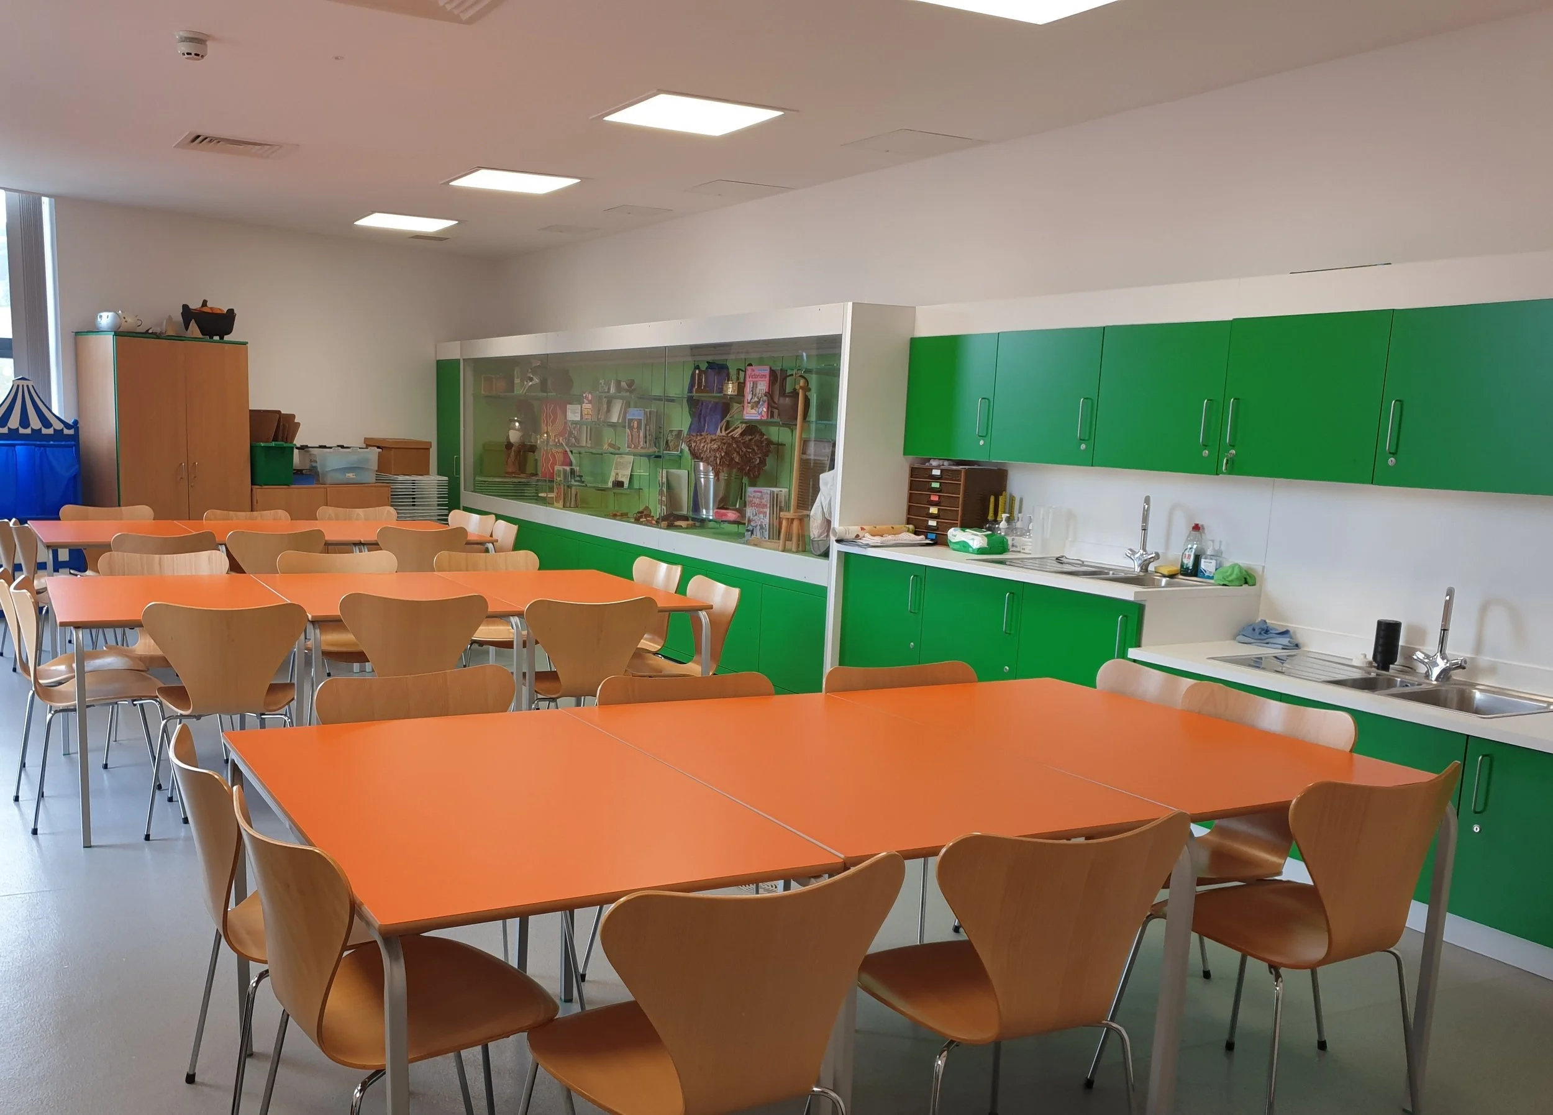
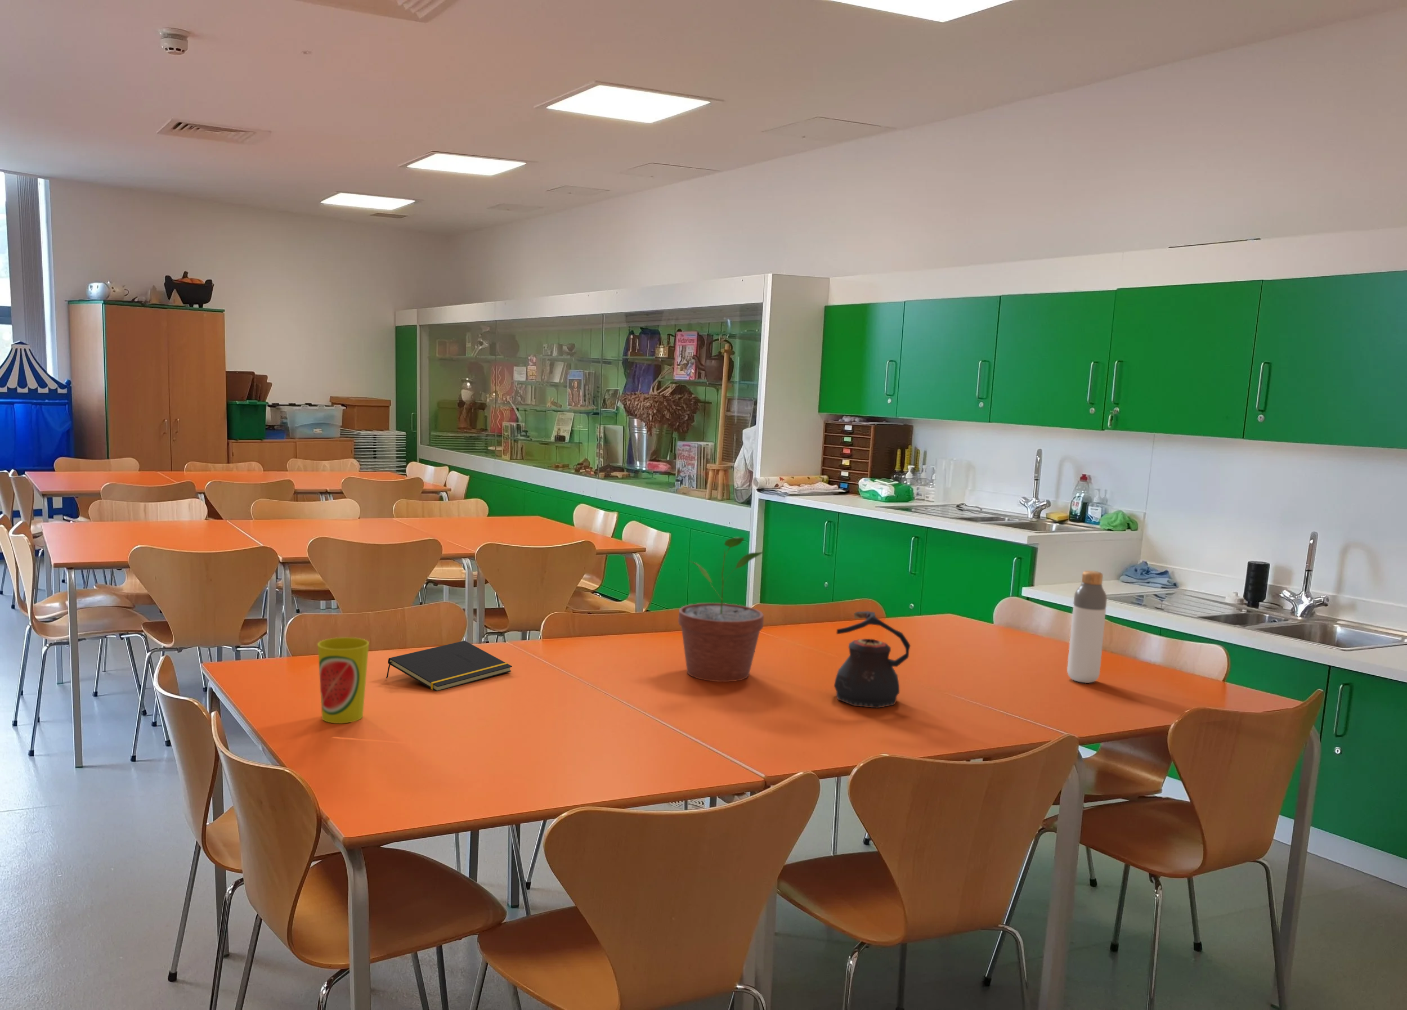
+ potted plant [677,537,766,682]
+ notepad [386,640,512,691]
+ cup [317,637,369,724]
+ bottle [1066,570,1108,684]
+ teapot [833,610,911,709]
